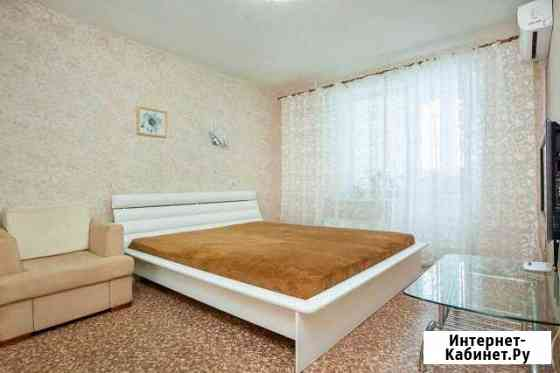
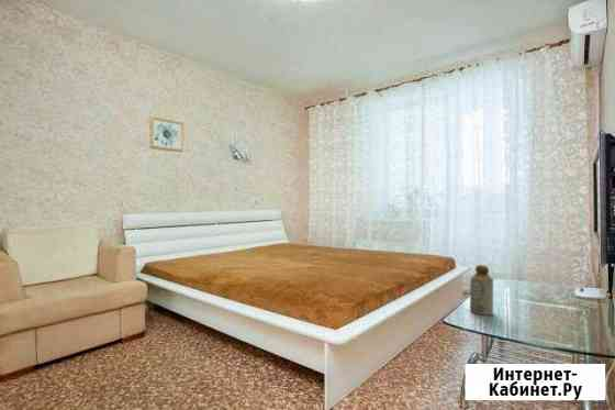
+ bottle [469,264,494,317]
